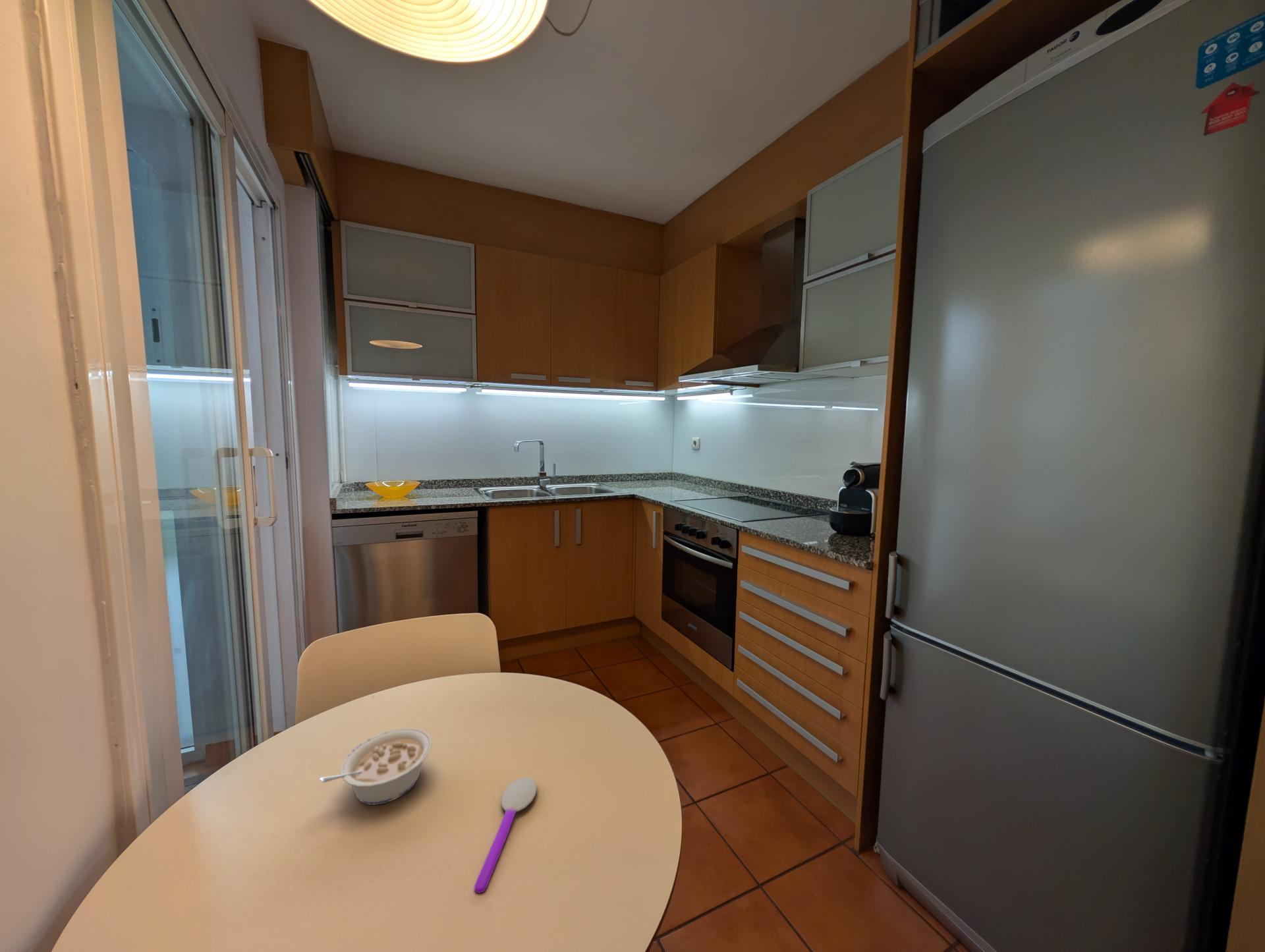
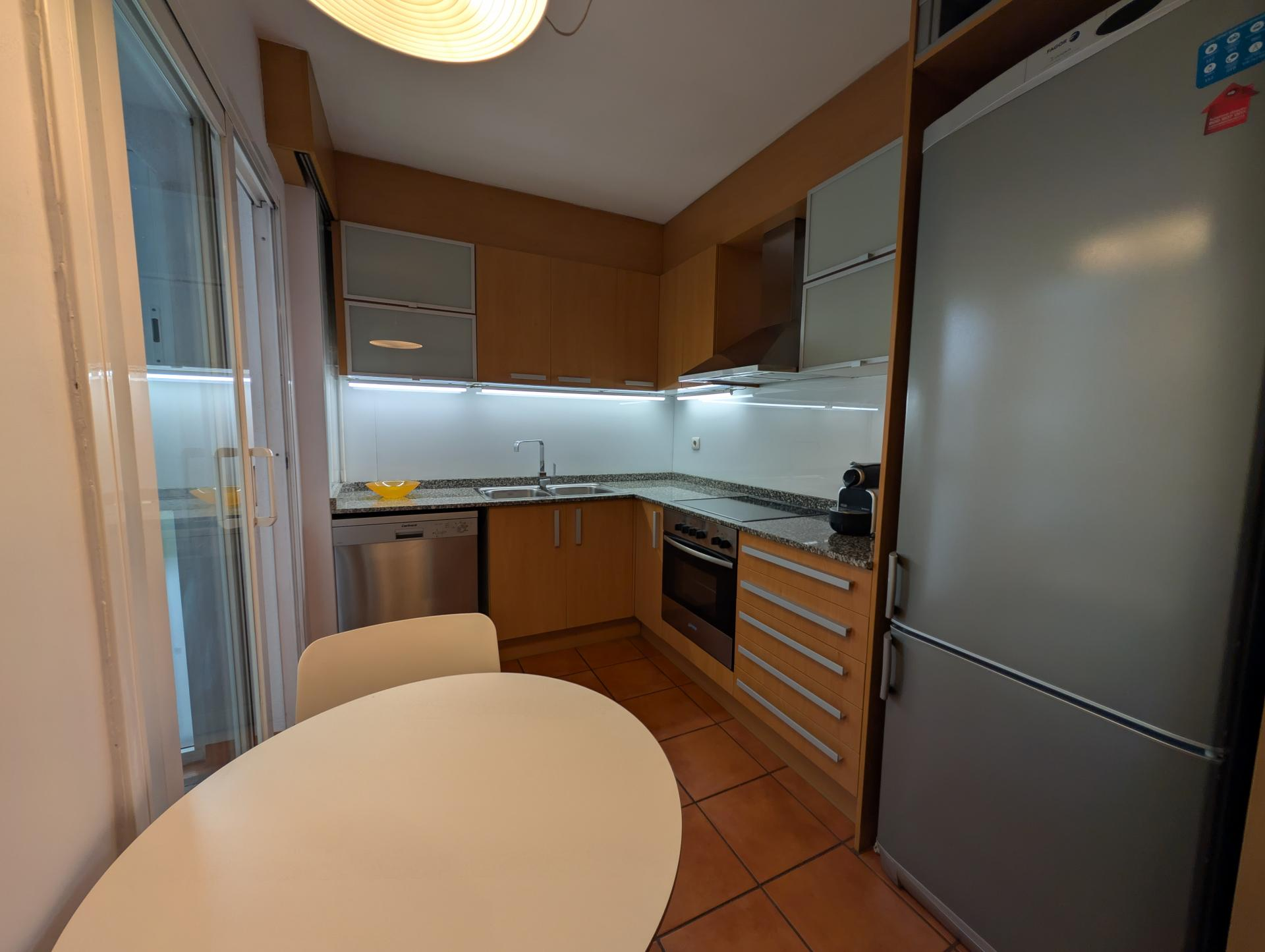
- spoon [474,777,538,893]
- legume [319,727,432,806]
